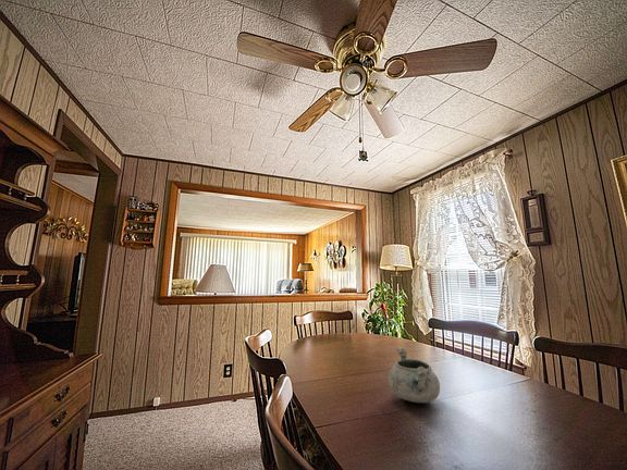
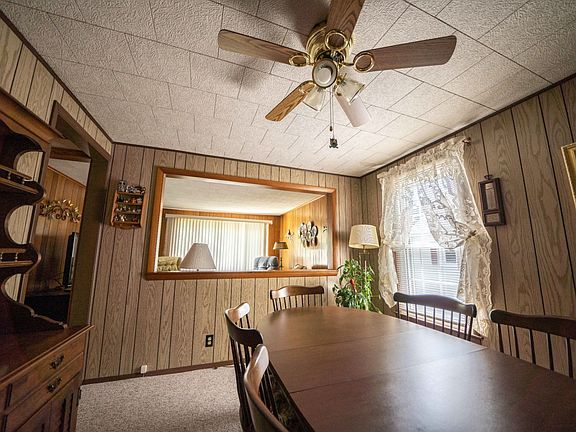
- decorative bowl [388,347,441,404]
